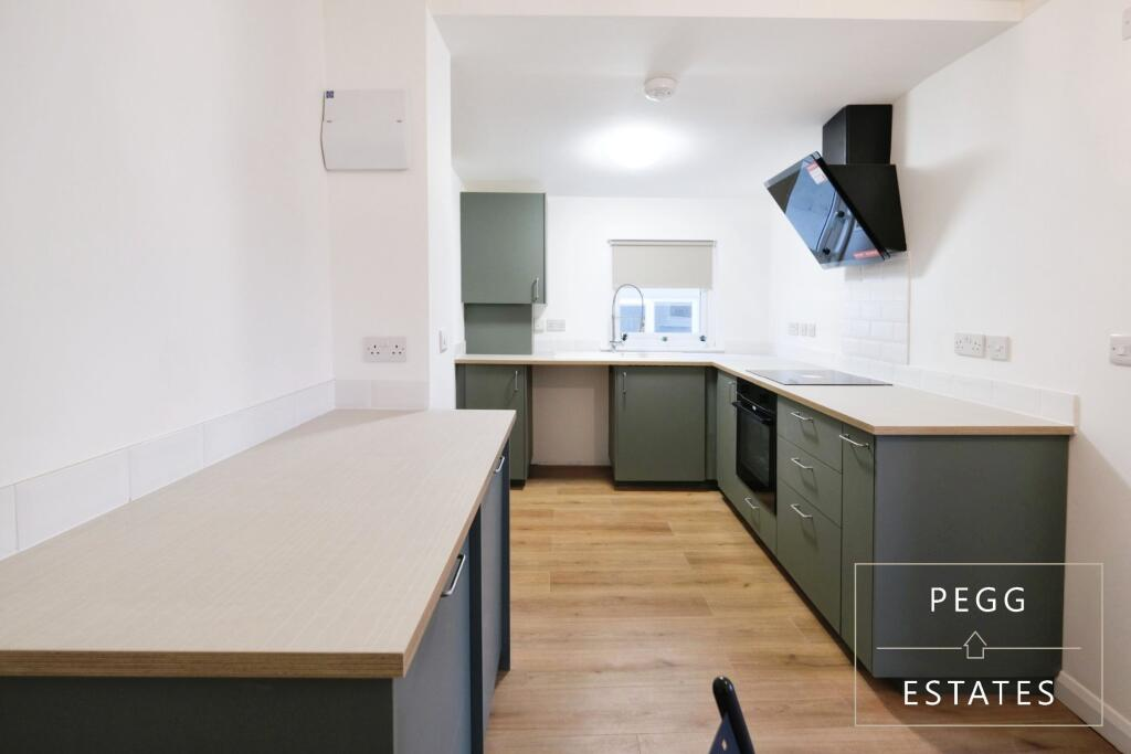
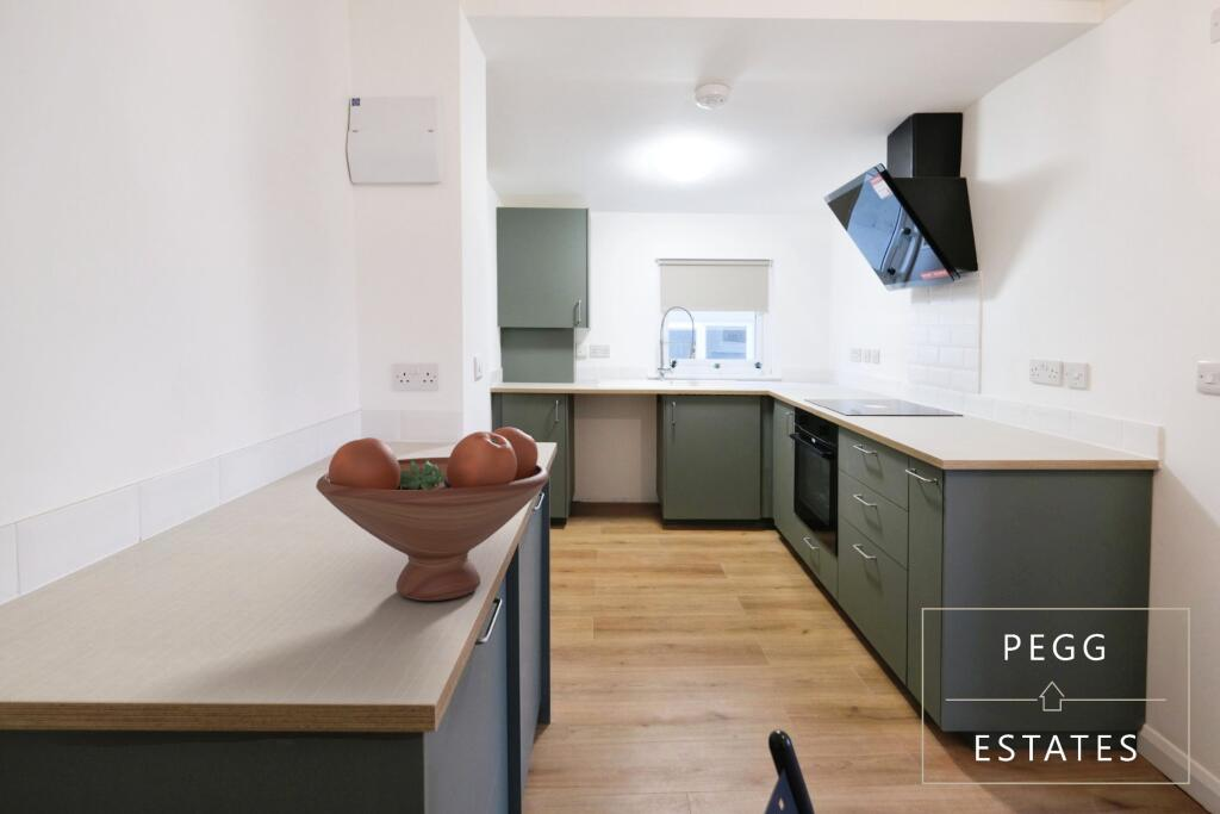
+ fruit bowl [315,425,550,602]
